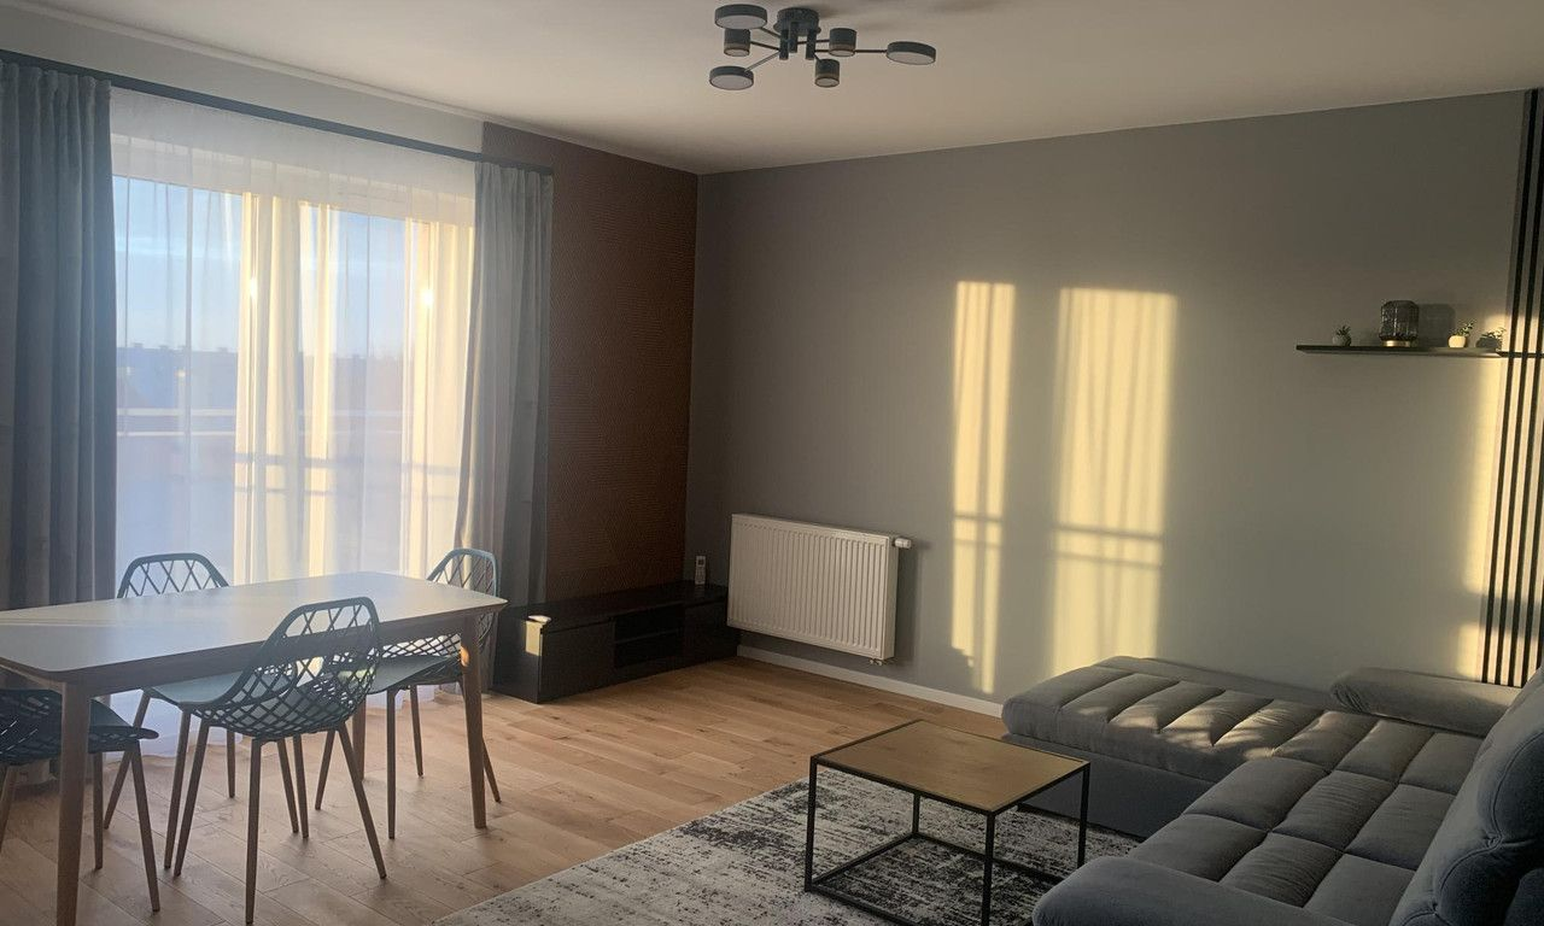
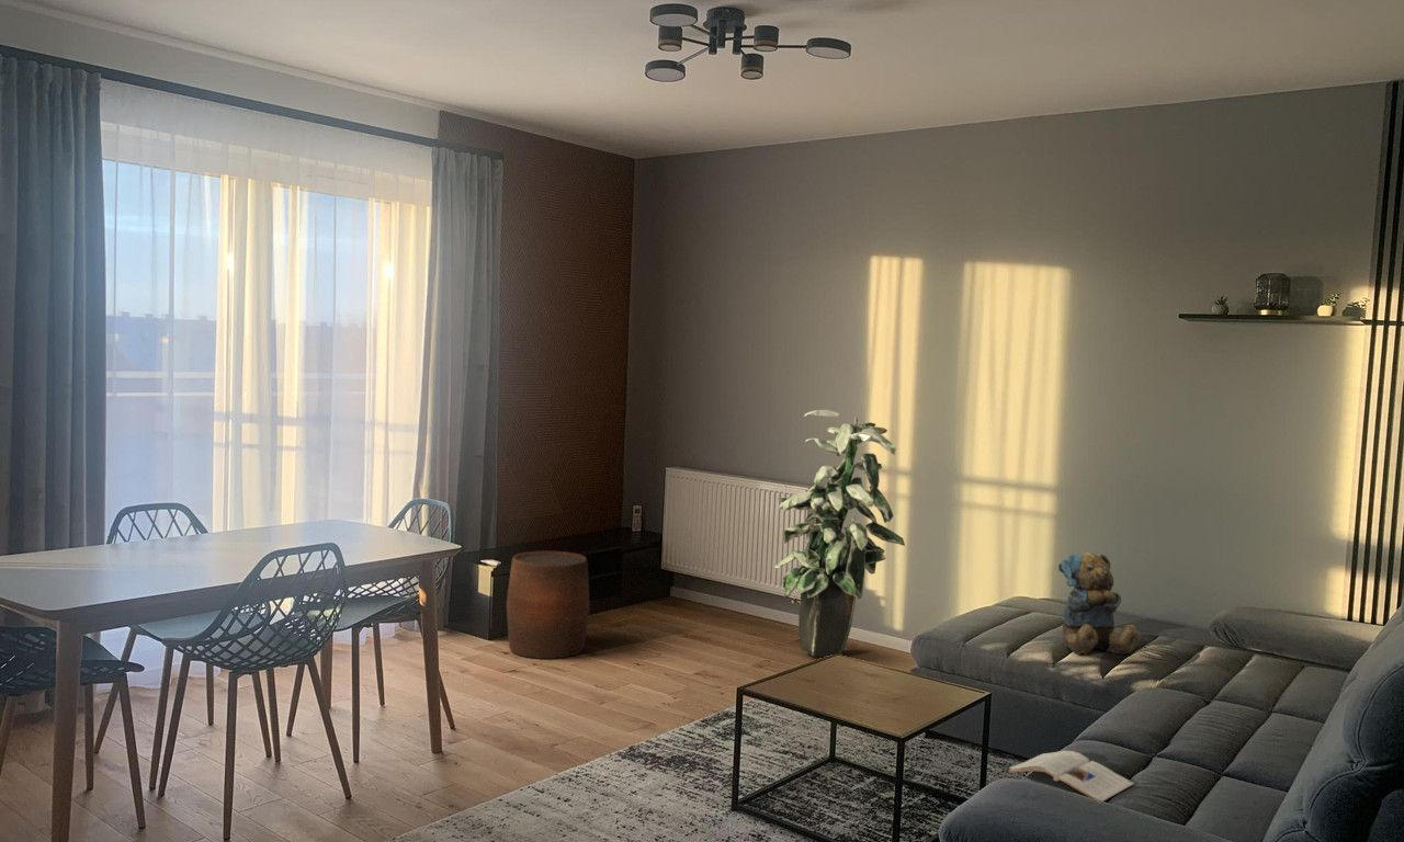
+ indoor plant [773,409,906,658]
+ teddy bear [1057,551,1141,657]
+ magazine [1008,750,1135,803]
+ stool [506,549,591,660]
